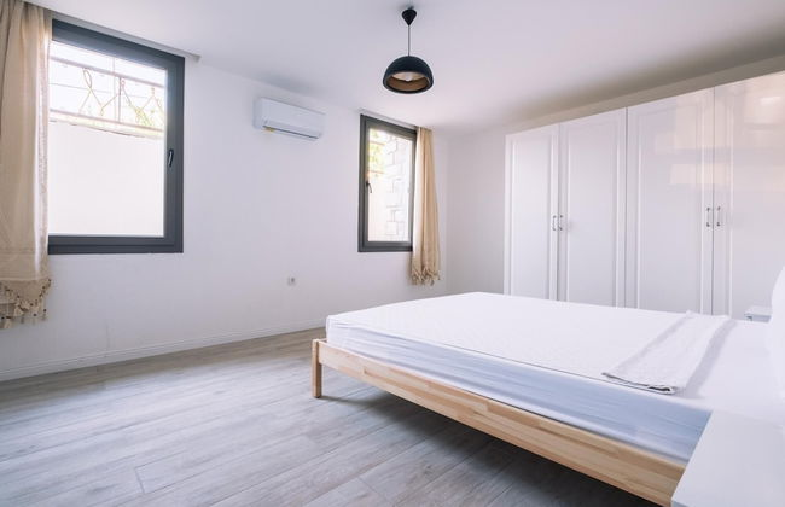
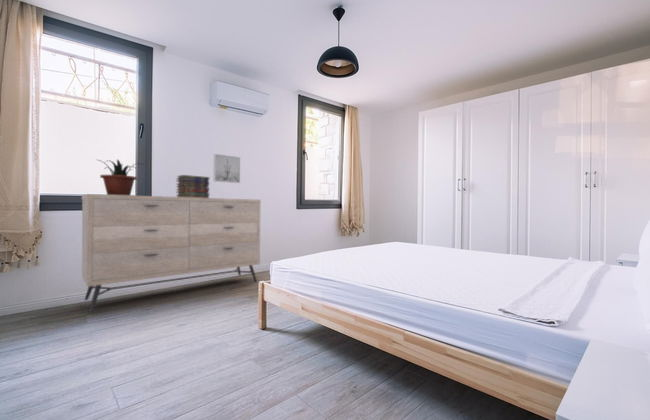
+ potted plant [97,159,145,195]
+ book stack [175,174,210,198]
+ dresser [81,193,262,312]
+ wall art [212,153,241,184]
